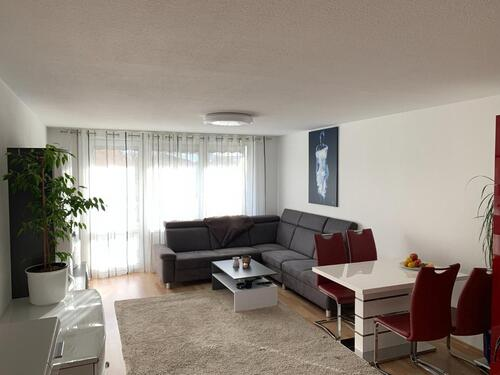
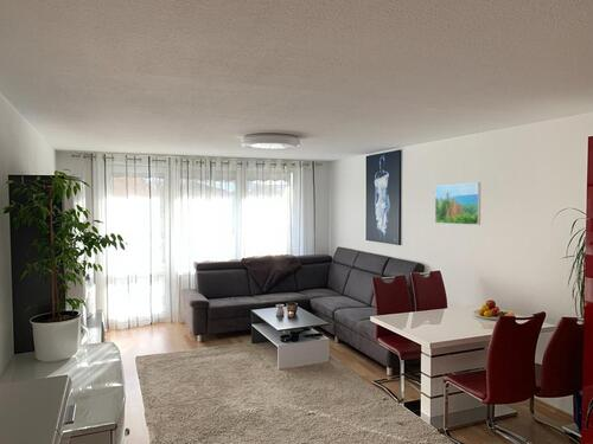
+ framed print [434,181,482,226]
